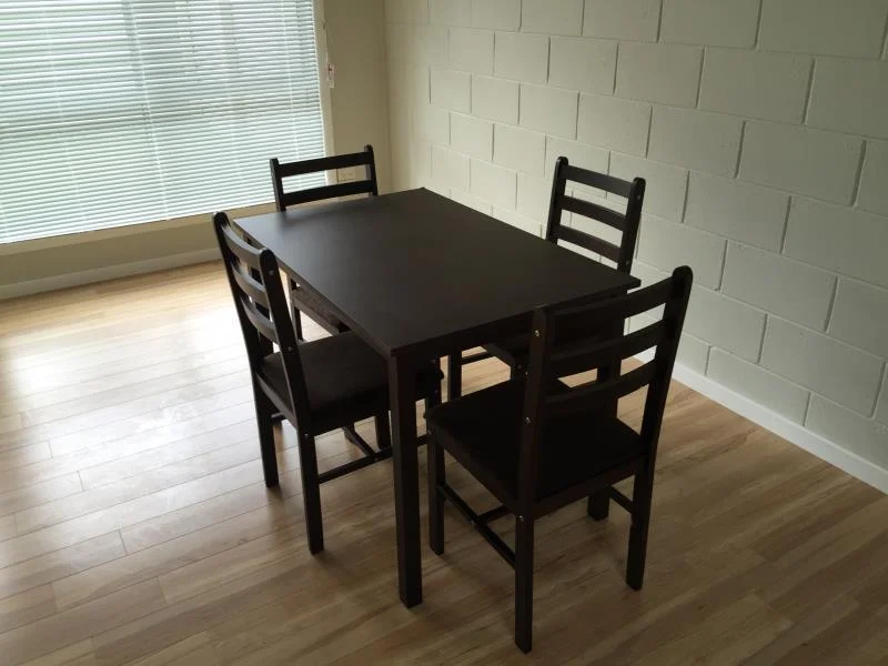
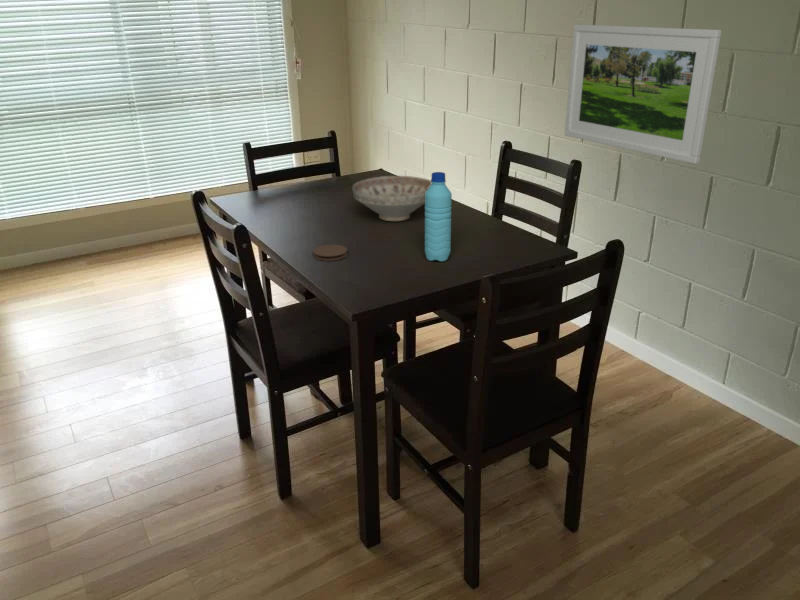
+ coaster [312,244,348,262]
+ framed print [564,23,723,165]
+ water bottle [424,171,453,262]
+ decorative bowl [352,175,432,222]
